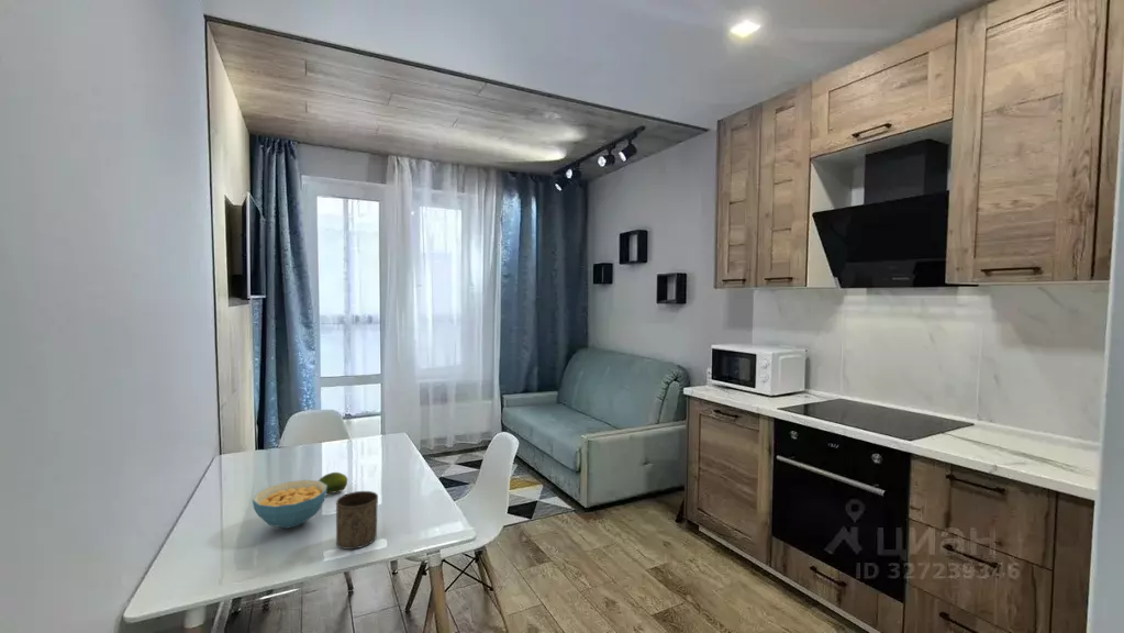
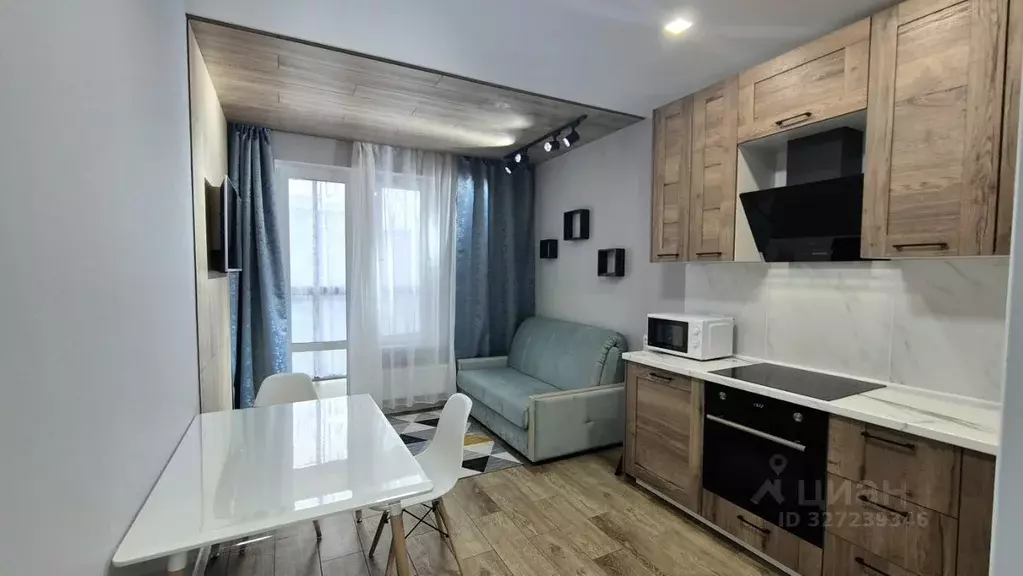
- cup [335,490,379,551]
- fruit [318,471,348,495]
- cereal bowl [252,479,327,530]
